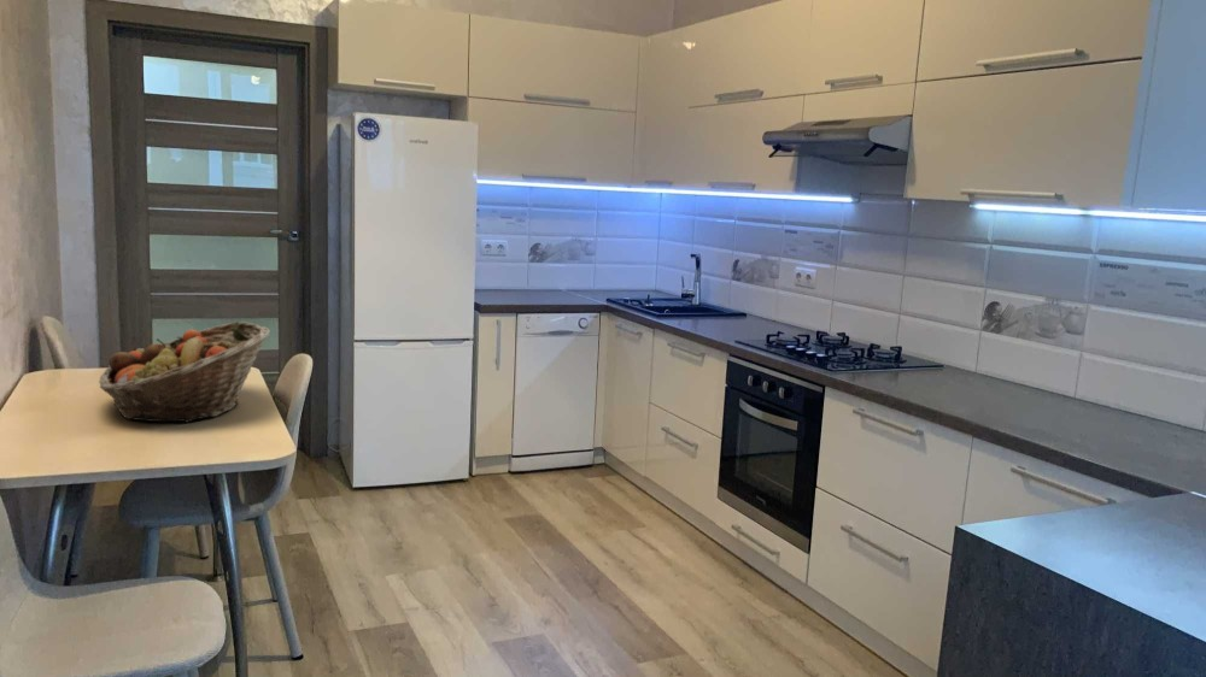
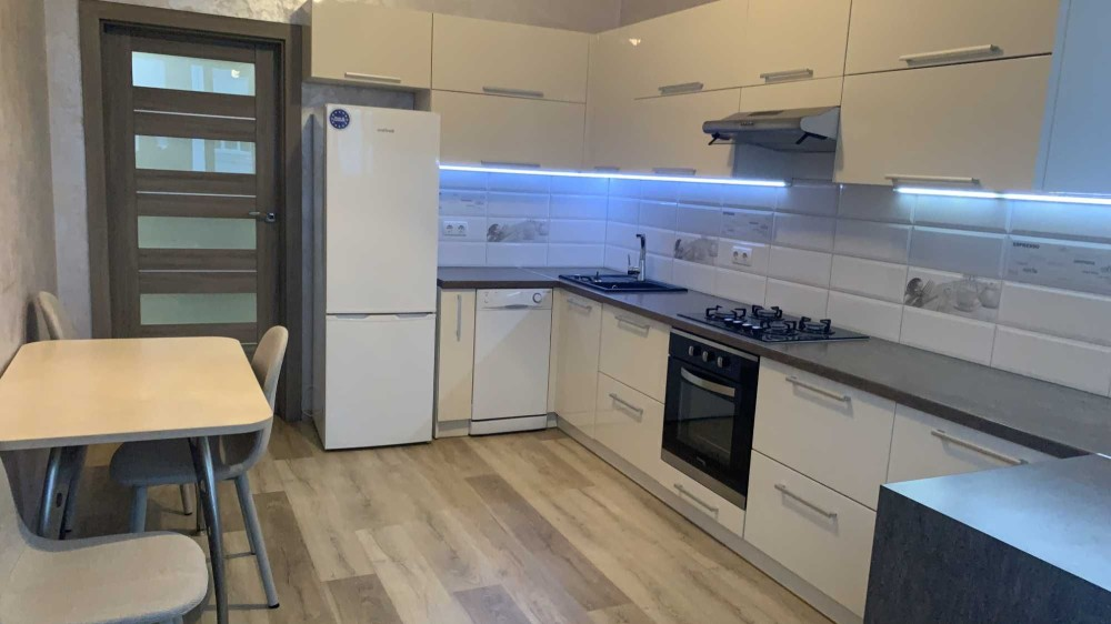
- fruit basket [98,320,271,424]
